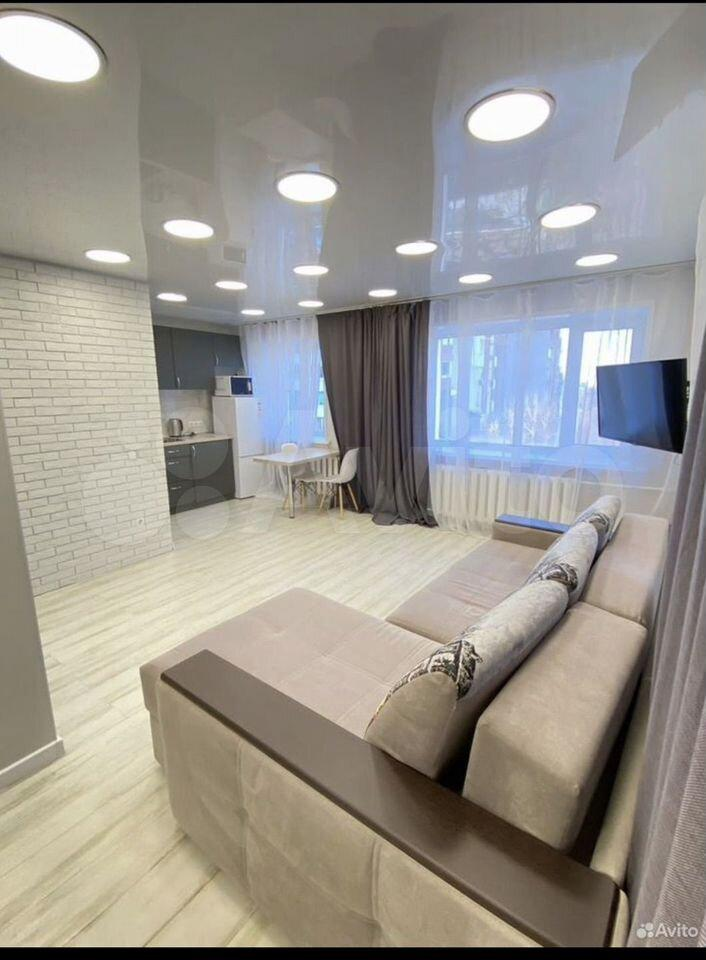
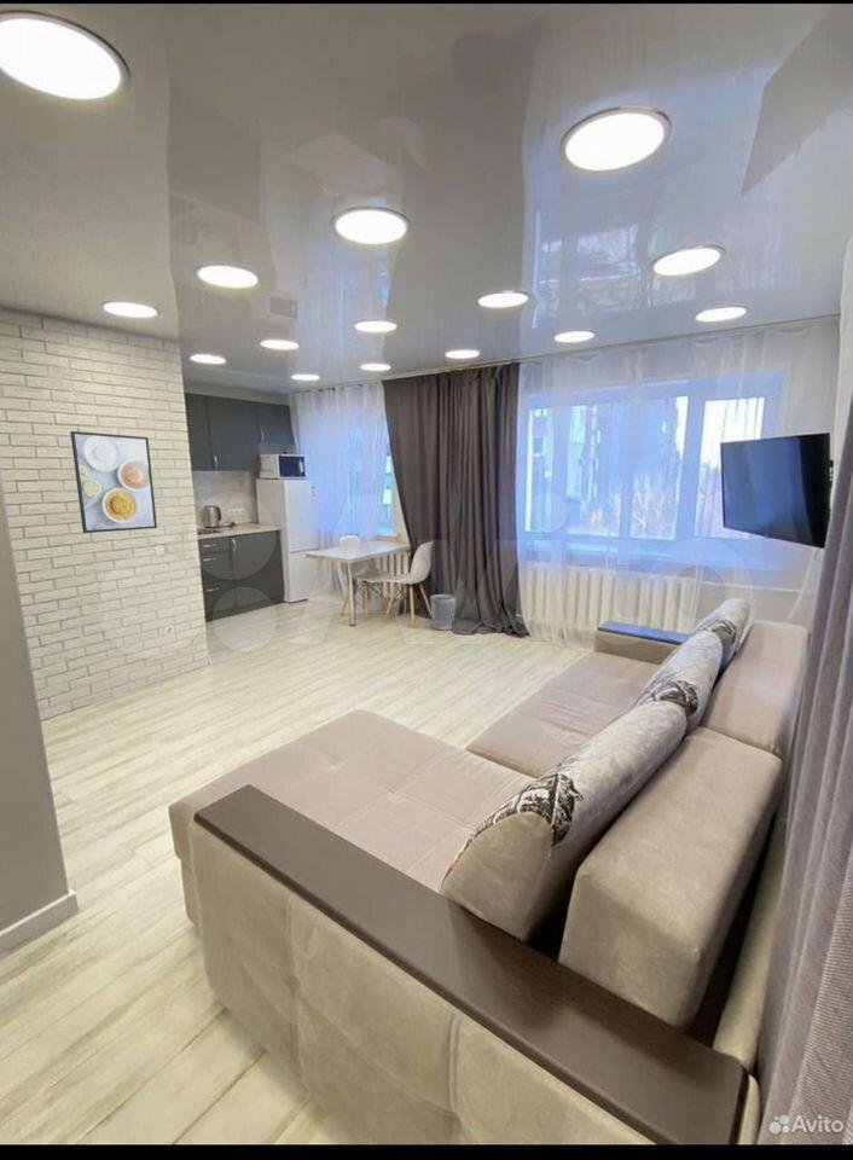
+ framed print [69,430,158,534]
+ wastebasket [429,593,457,632]
